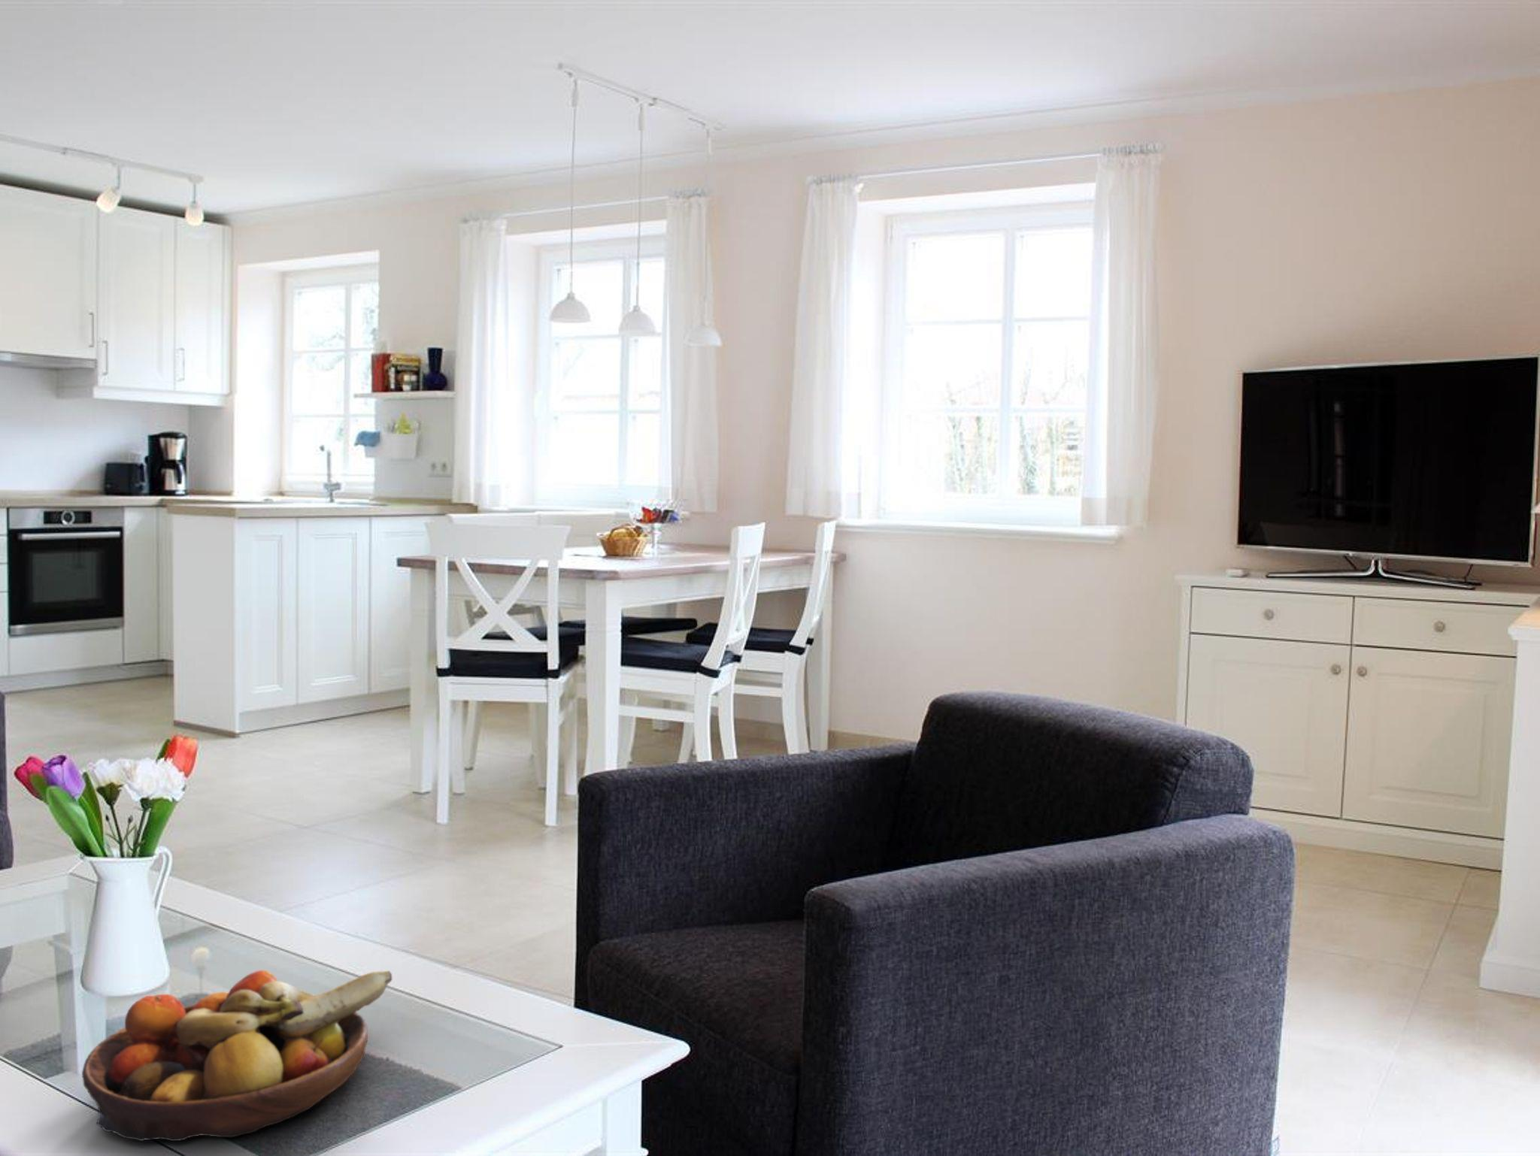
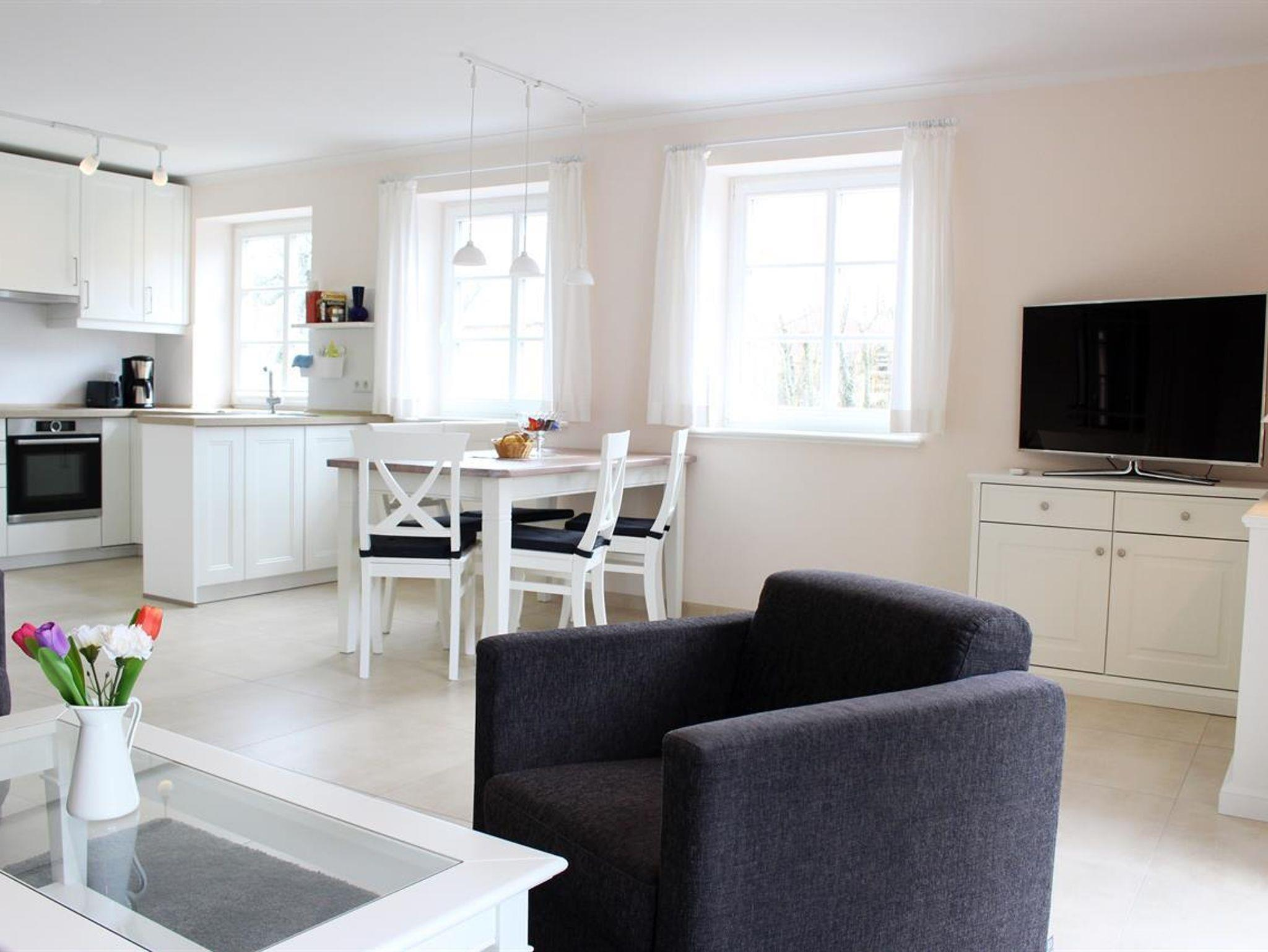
- fruit bowl [81,969,392,1141]
